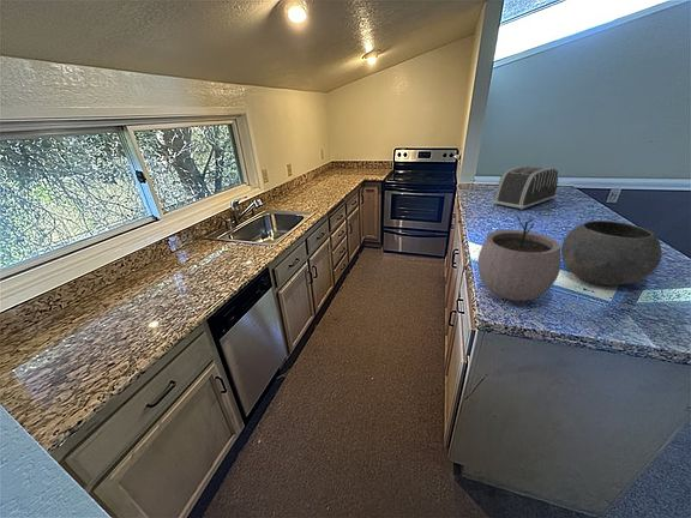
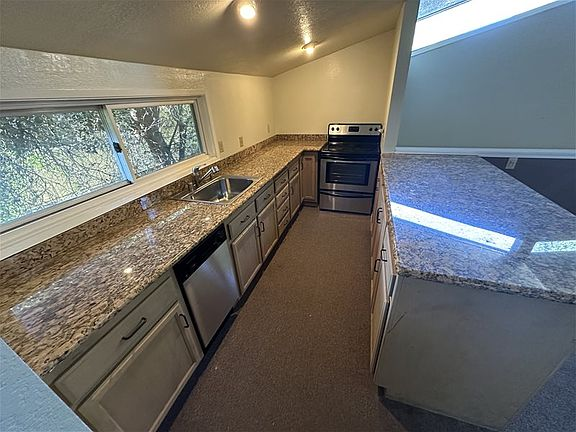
- plant pot [476,215,561,302]
- bowl [560,219,663,287]
- toaster [492,165,559,211]
